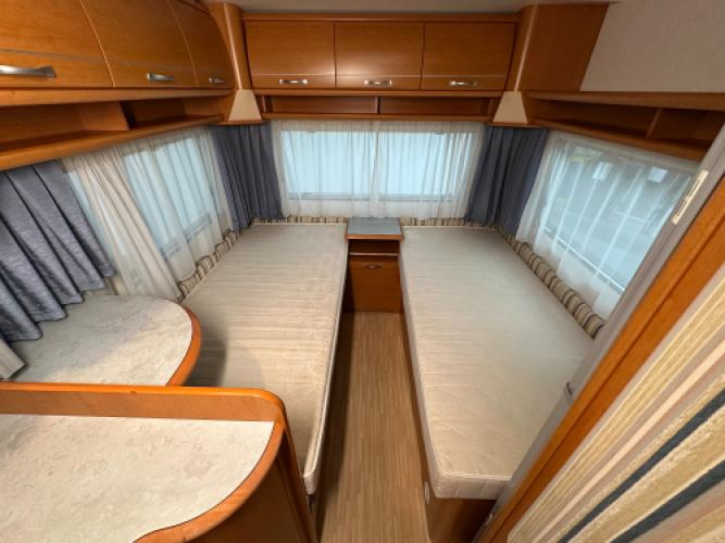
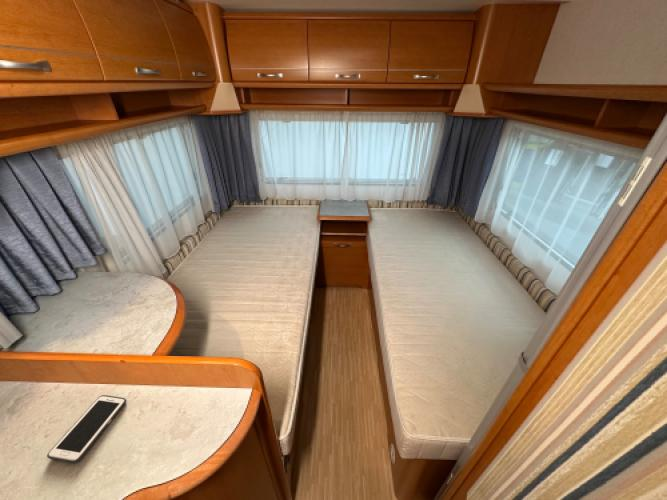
+ cell phone [46,394,127,464]
